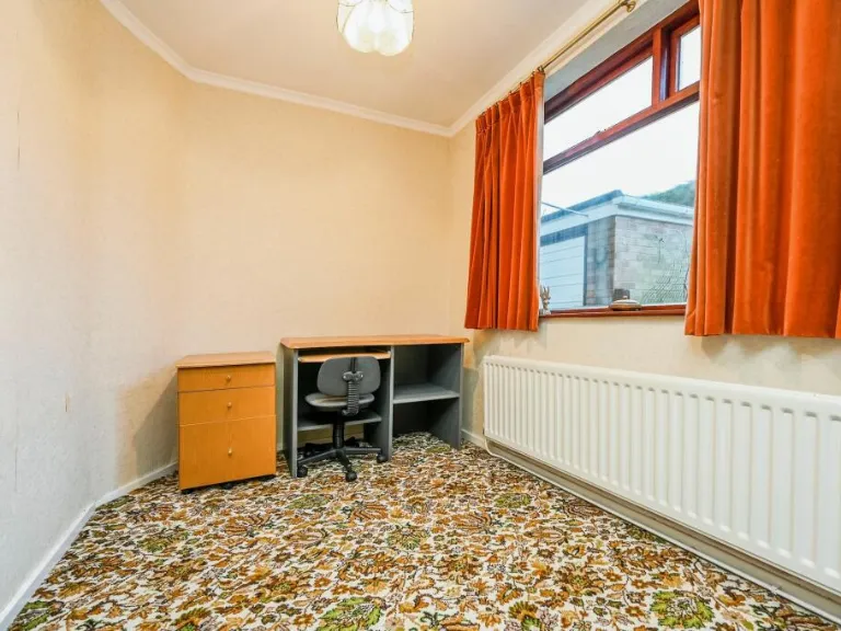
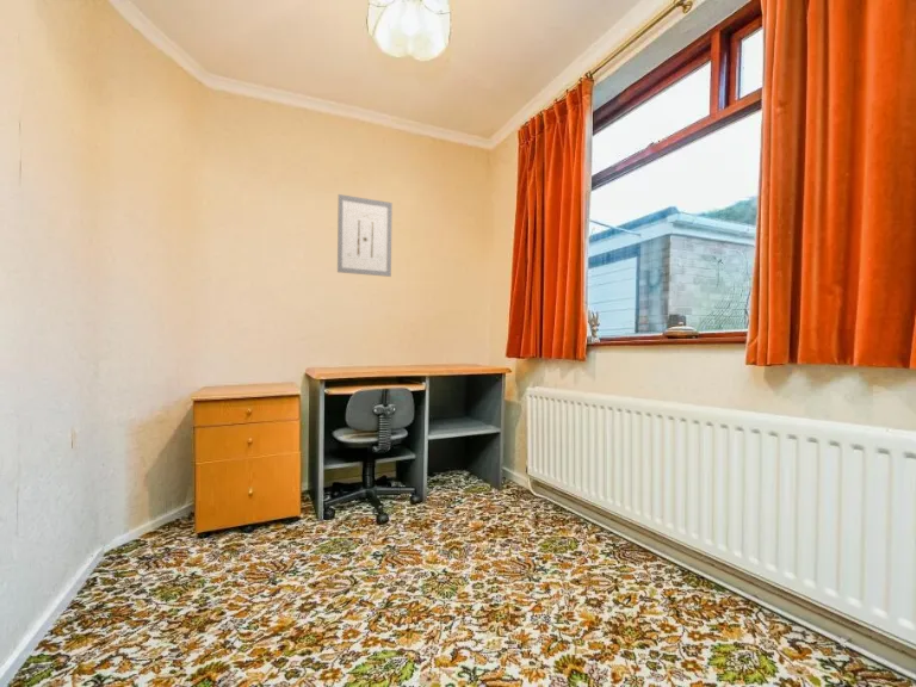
+ wall art [336,193,394,278]
